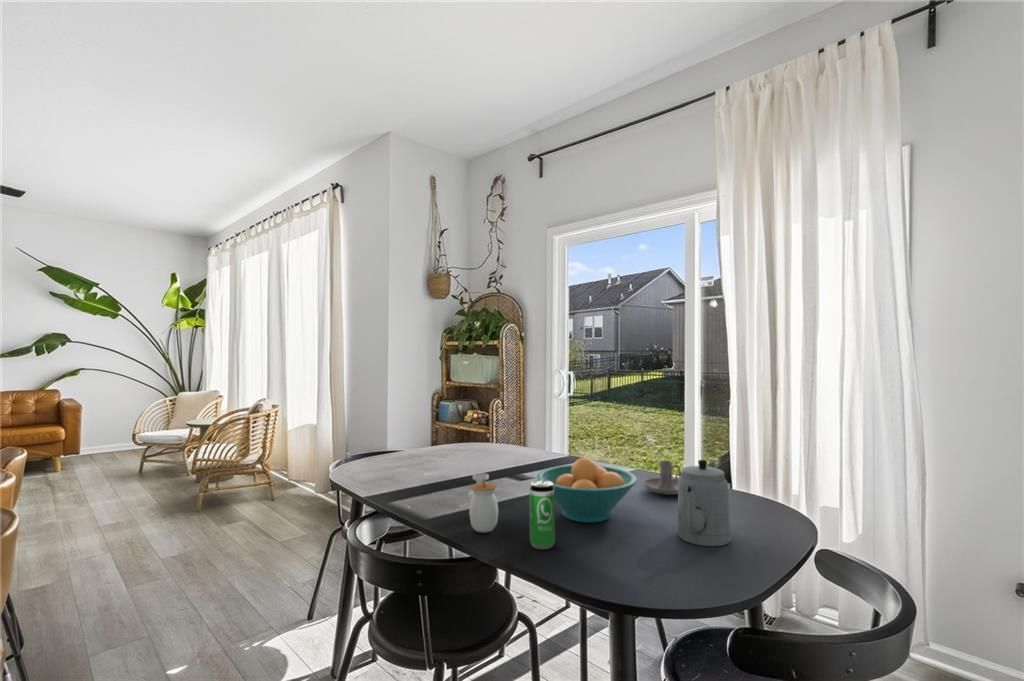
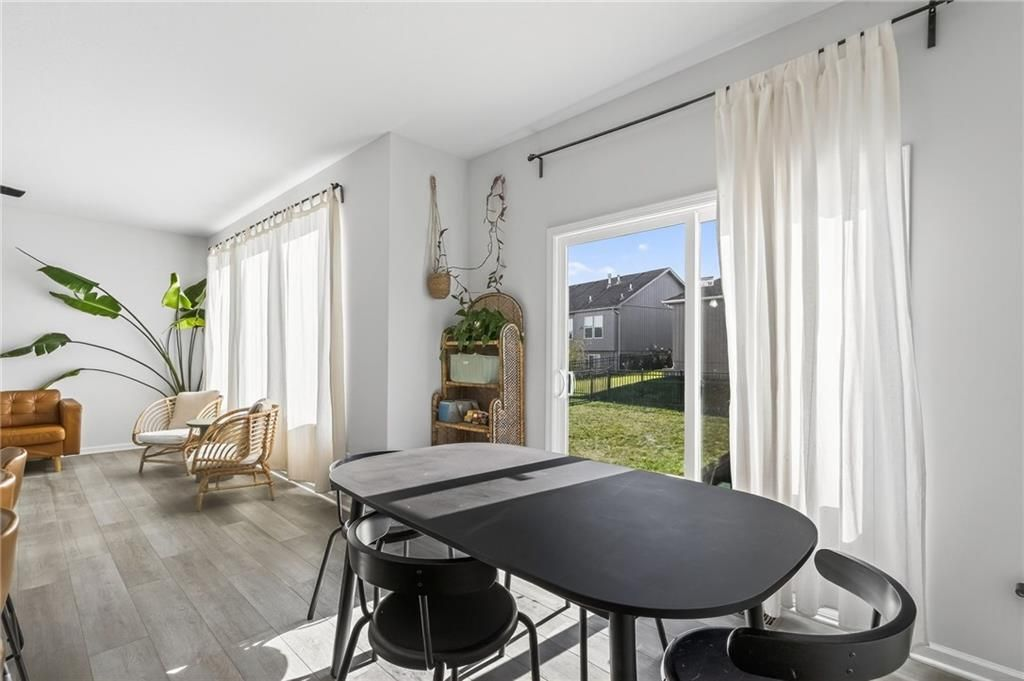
- fruit bowl [536,457,638,524]
- beverage can [529,480,556,550]
- teapot [676,459,732,547]
- jar [467,472,499,534]
- candle holder [642,460,682,496]
